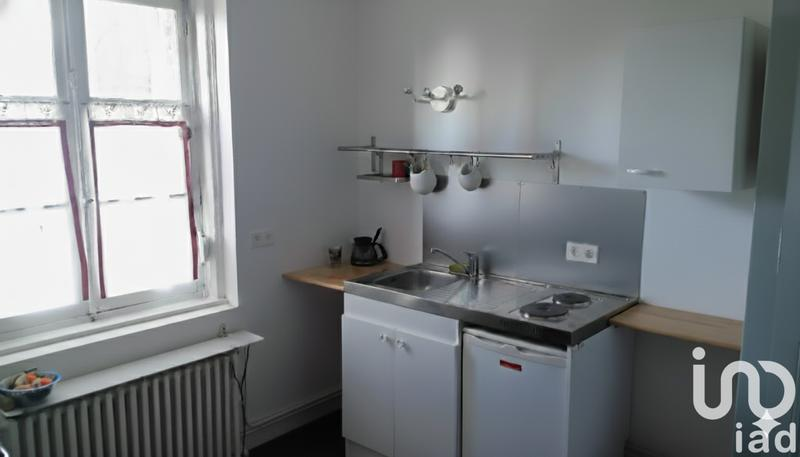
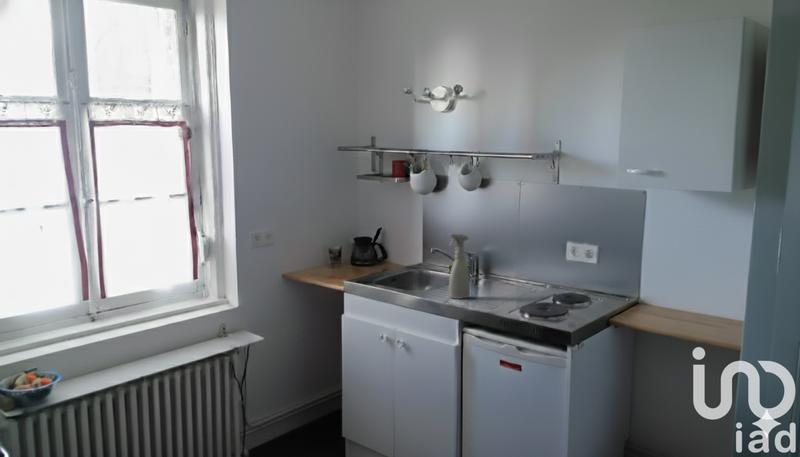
+ spray bottle [448,233,471,300]
